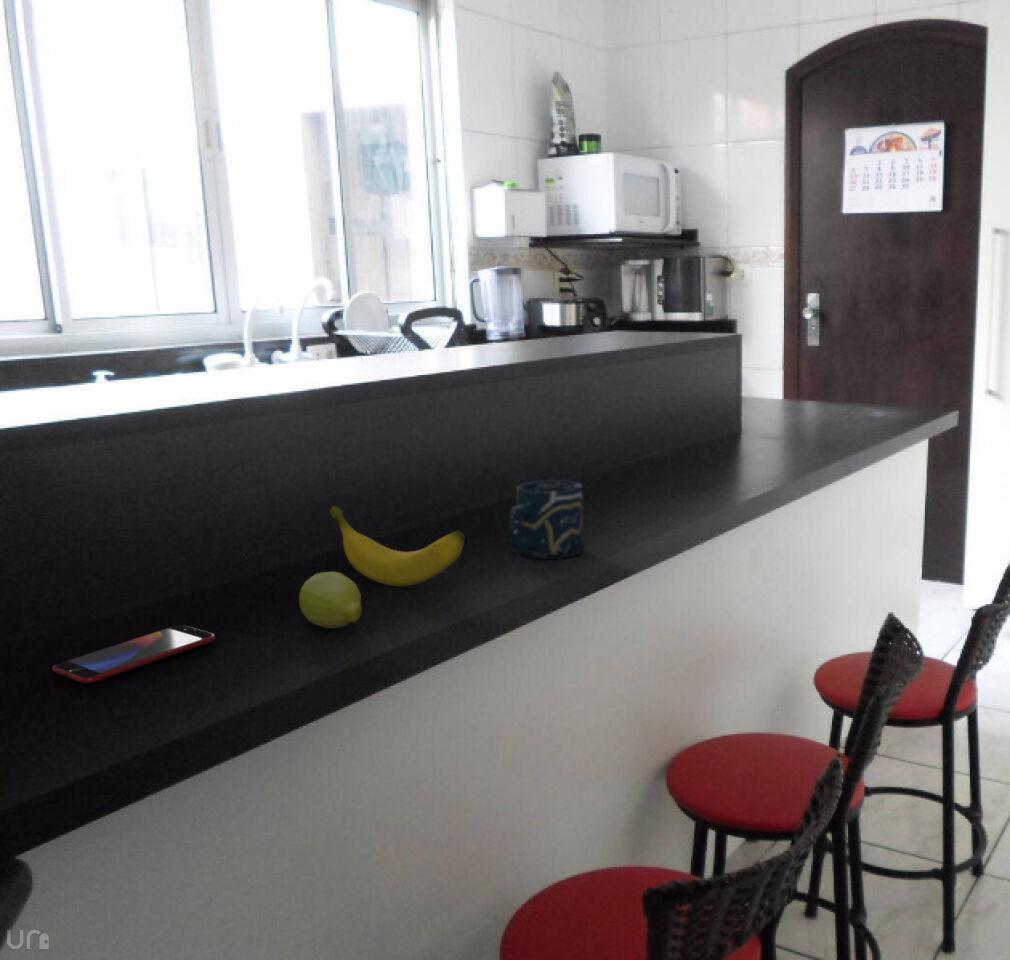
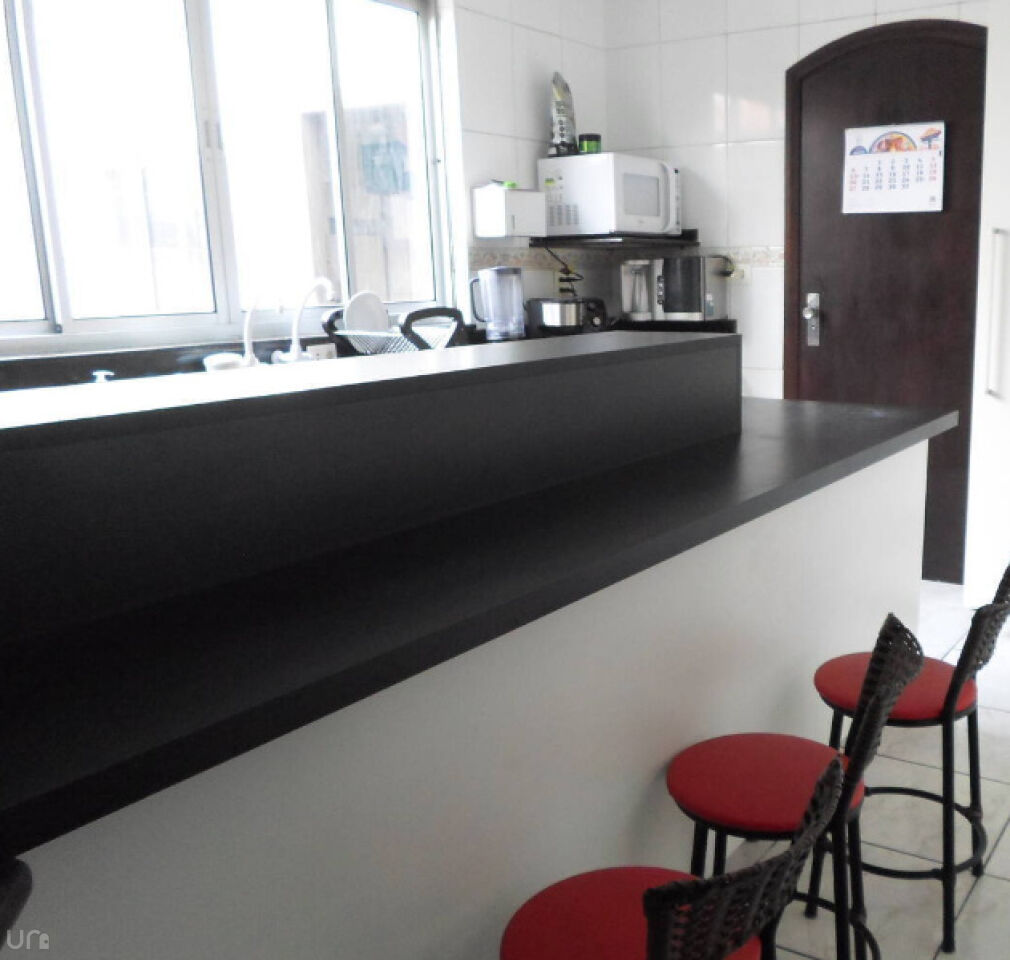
- smartphone [51,624,216,684]
- banana [329,505,465,587]
- cup [508,479,585,560]
- fruit [298,571,363,629]
